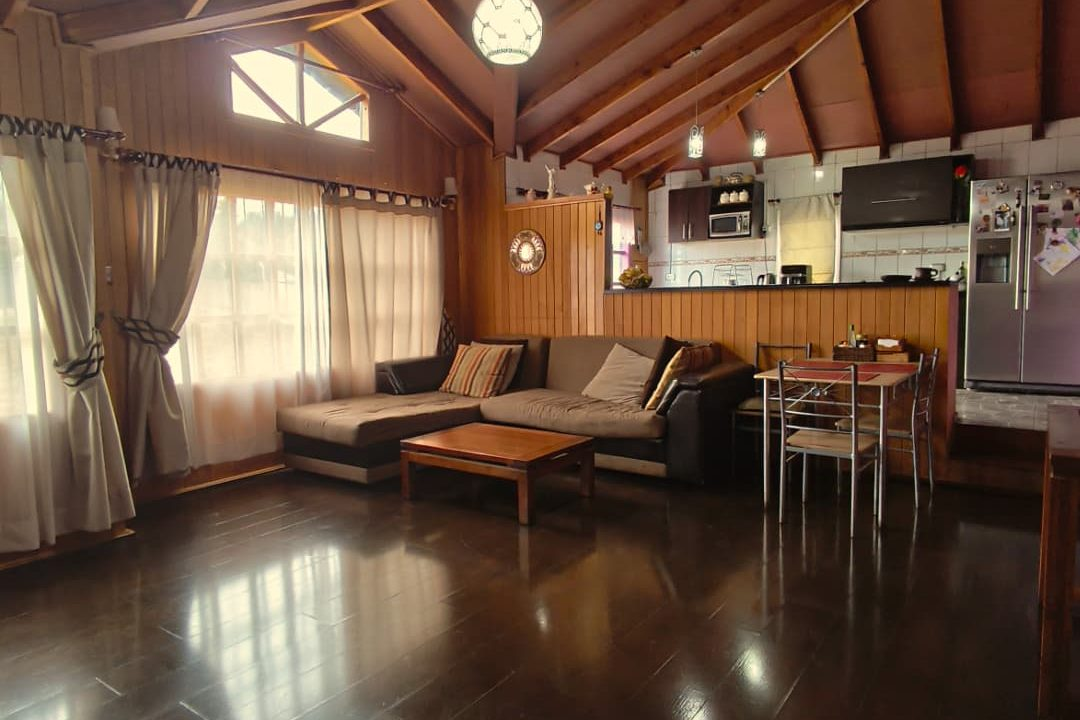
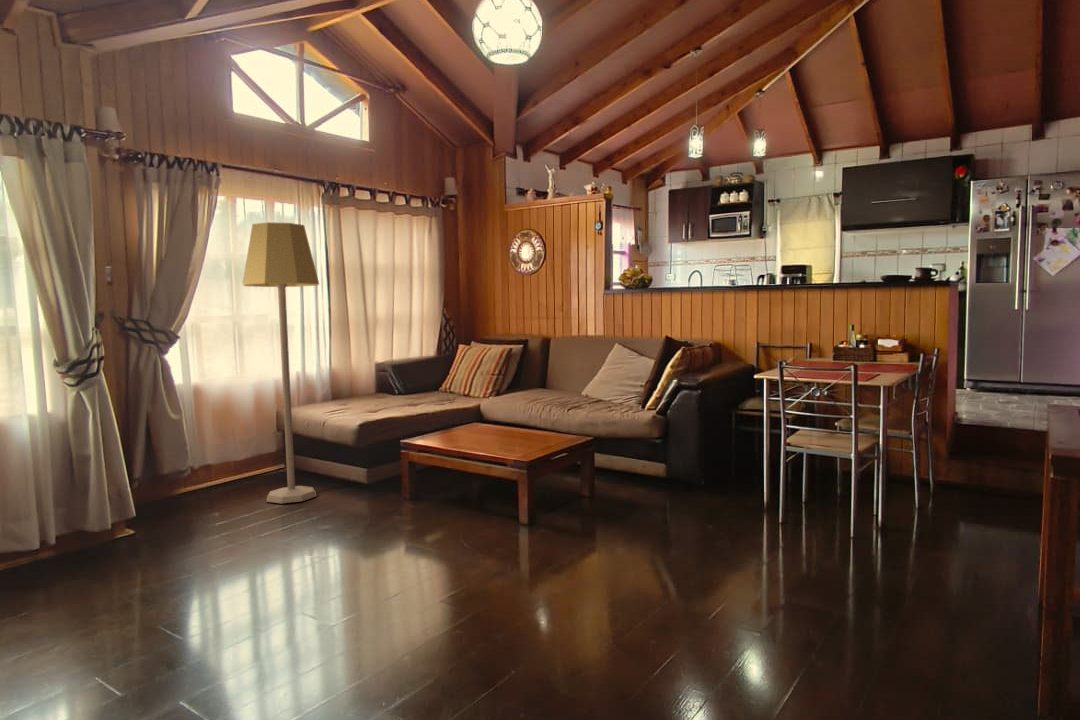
+ lamp [241,221,320,504]
